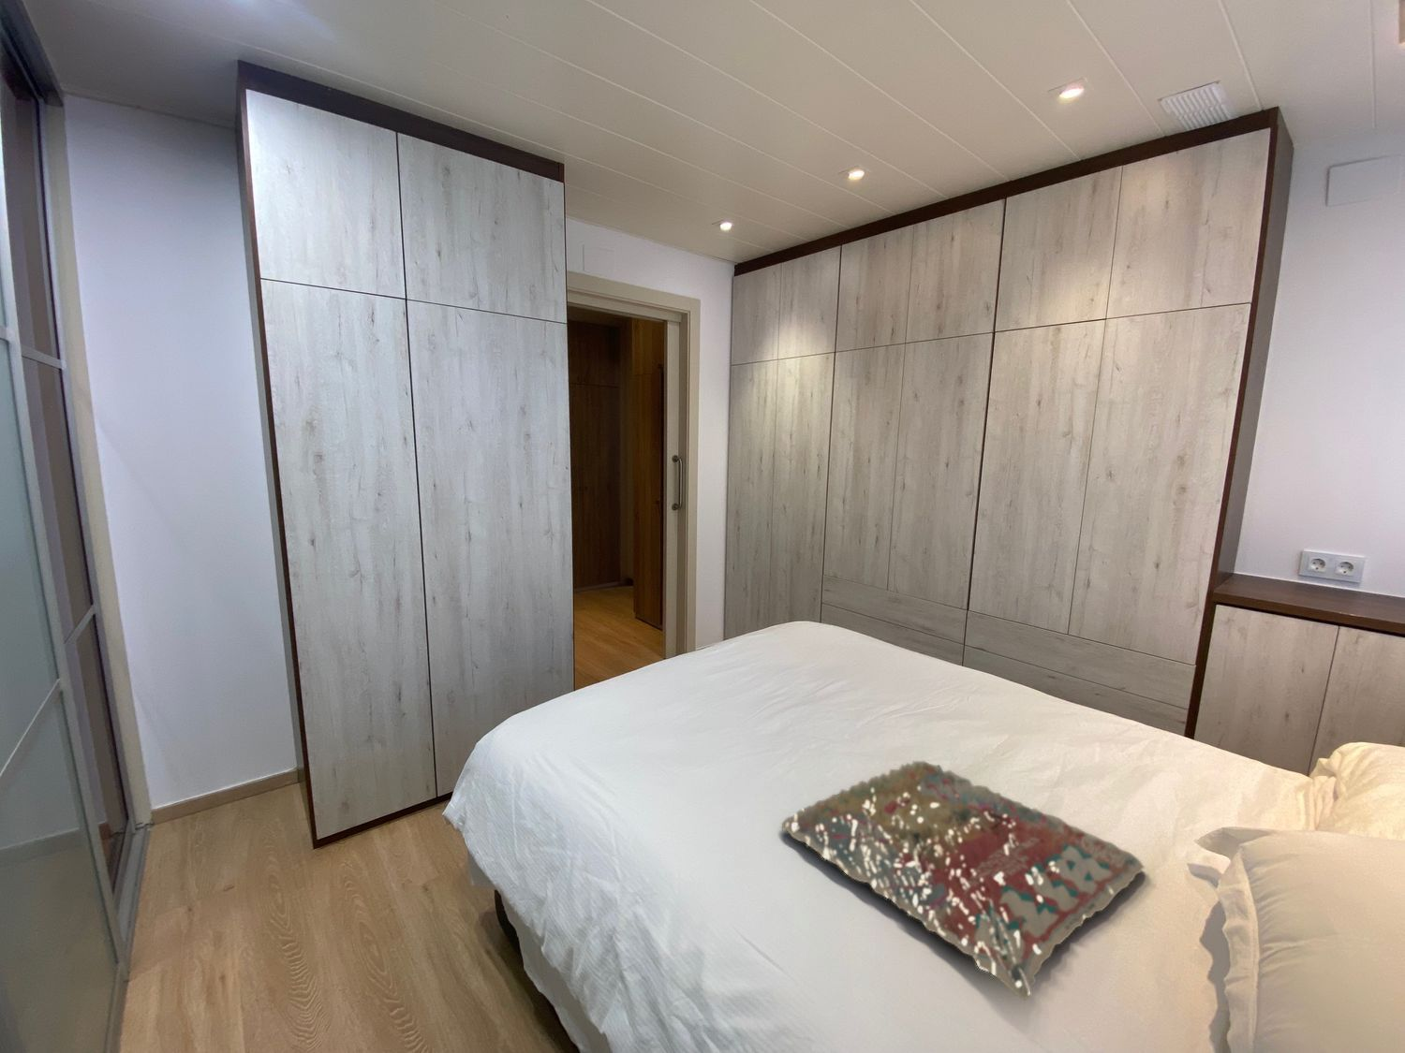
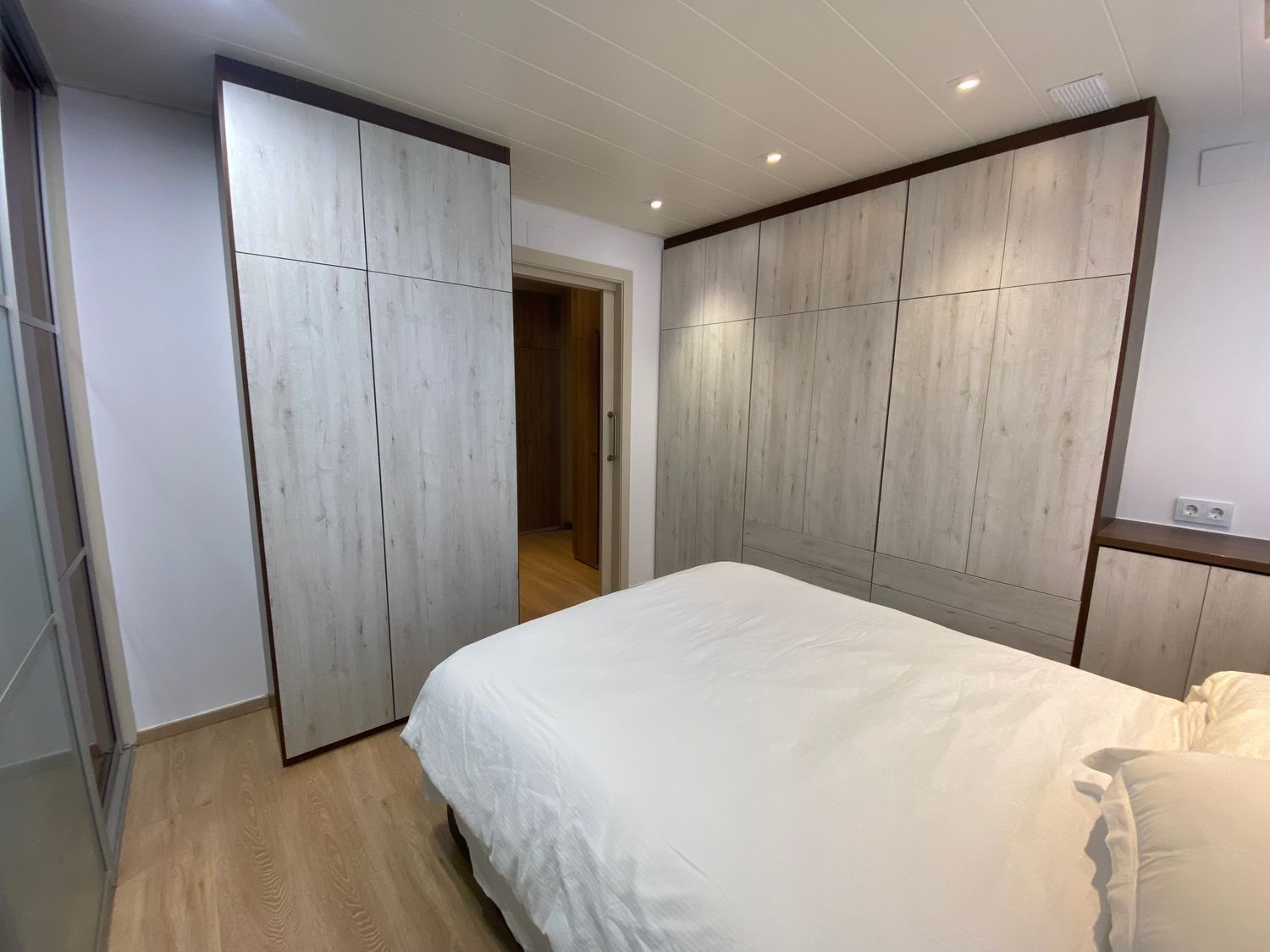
- cushion [781,760,1145,1001]
